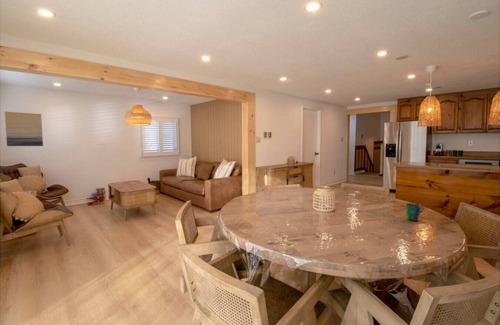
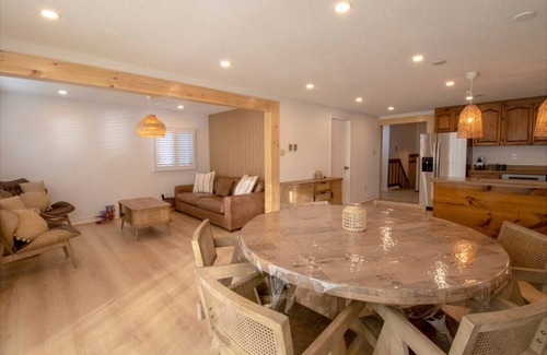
- cup [404,202,425,222]
- wall art [4,111,44,147]
